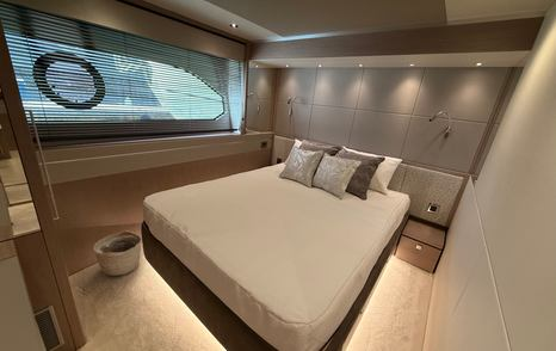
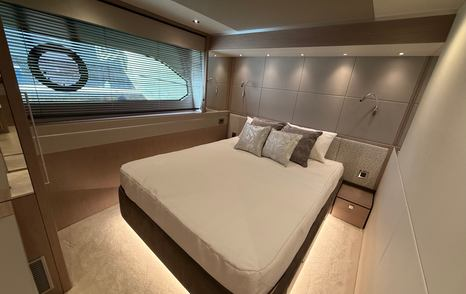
- basket [93,229,143,277]
